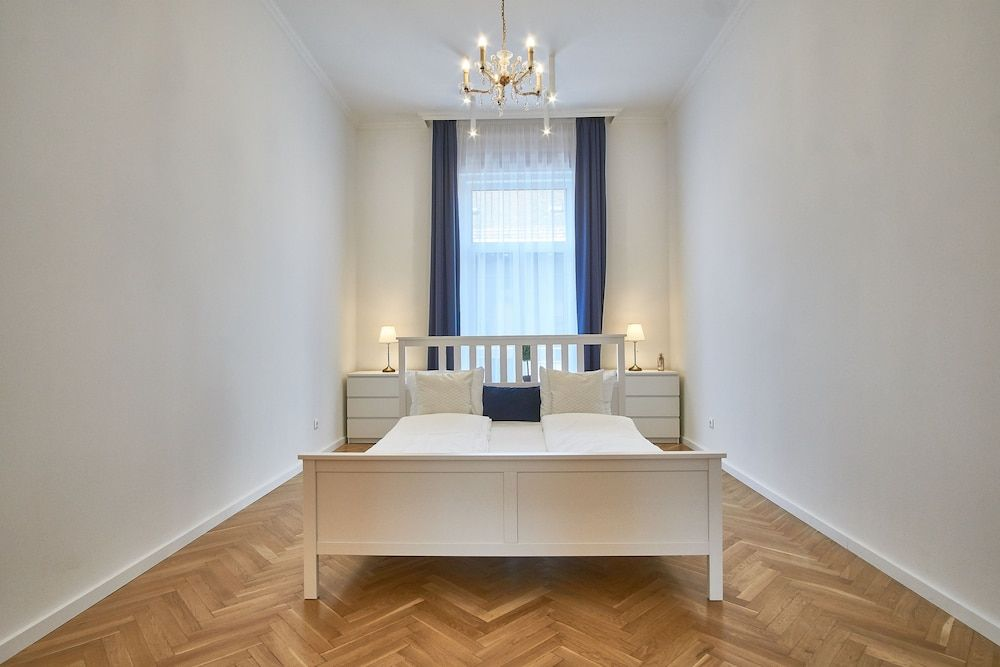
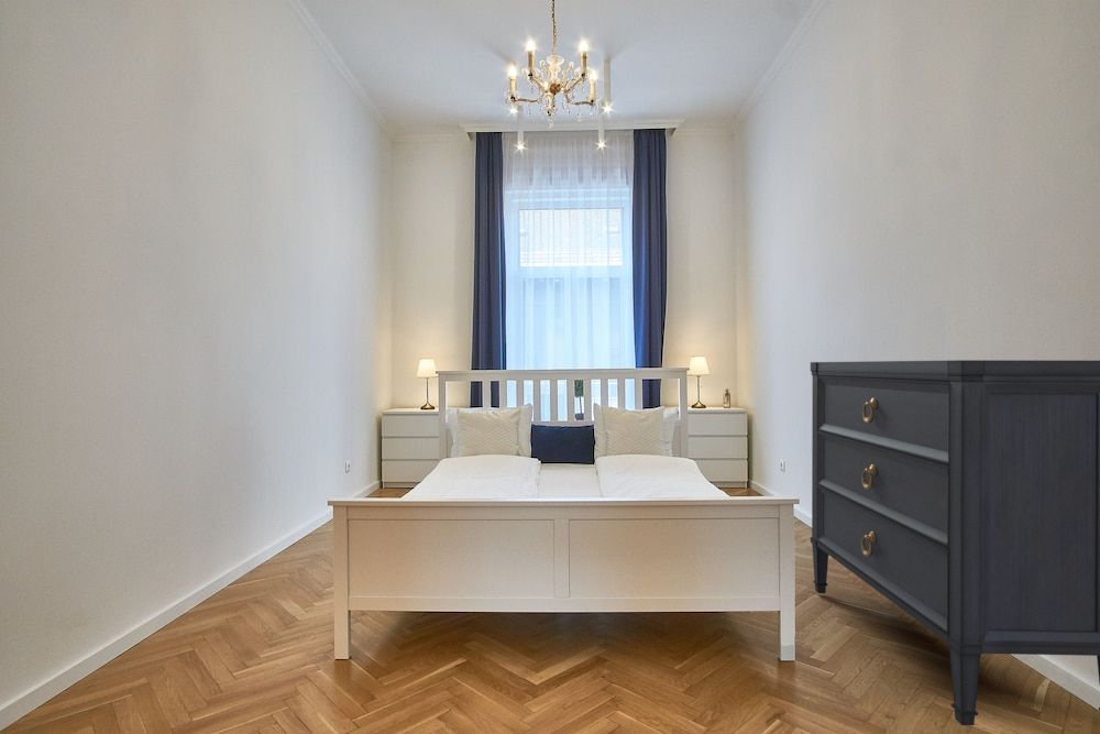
+ dresser [810,359,1100,726]
